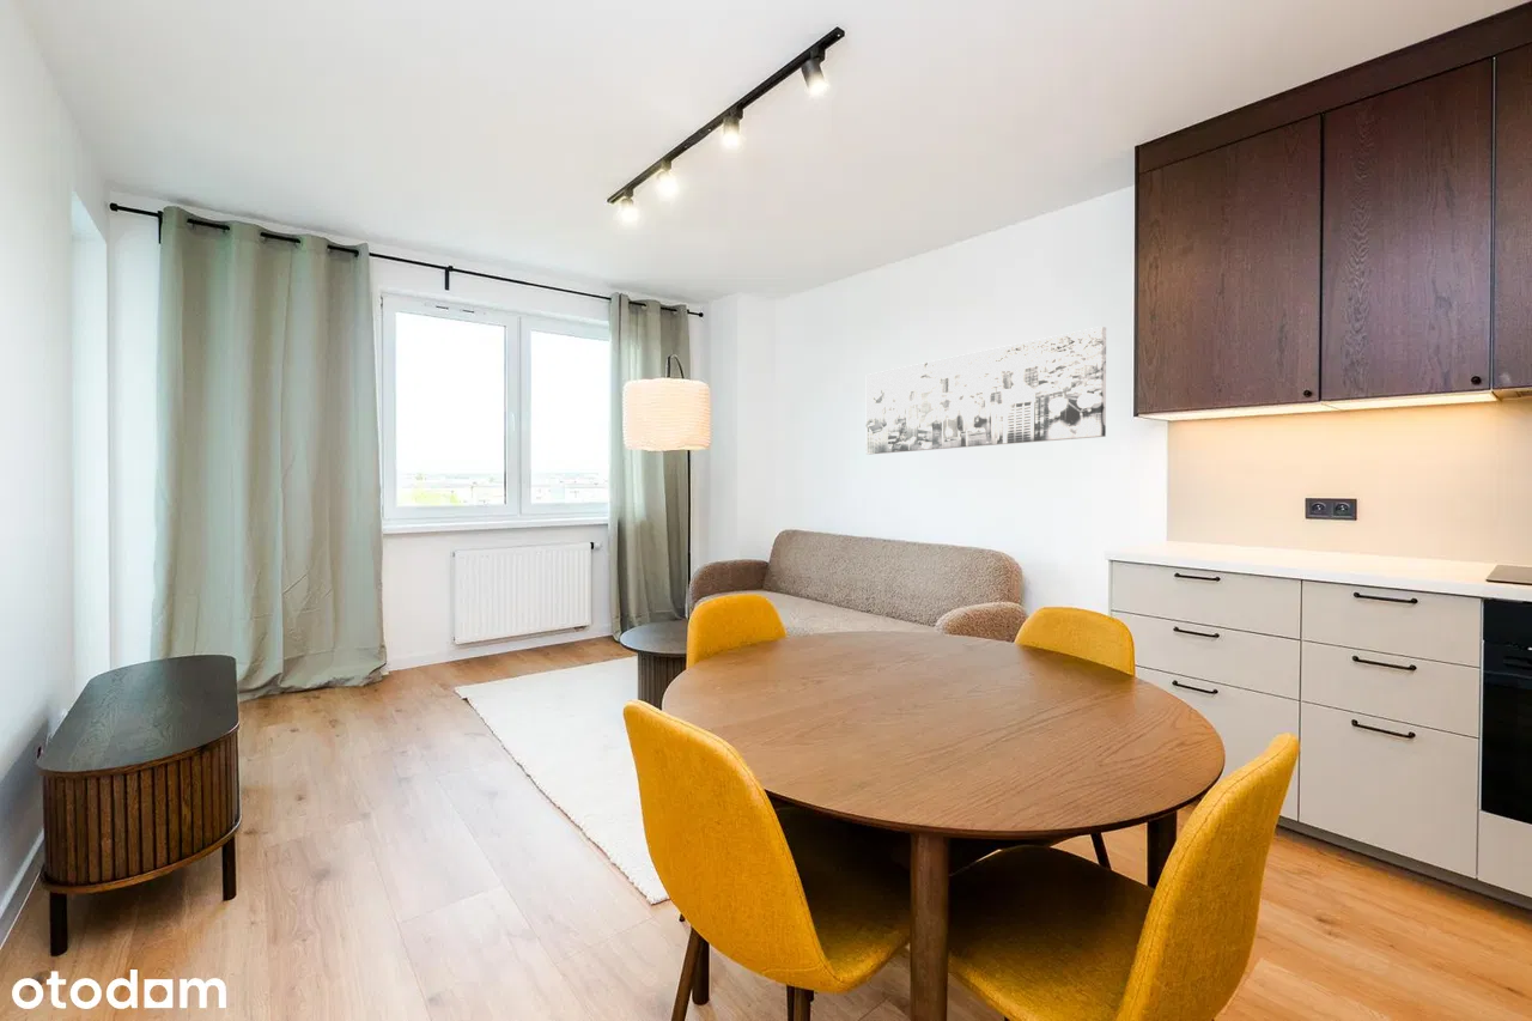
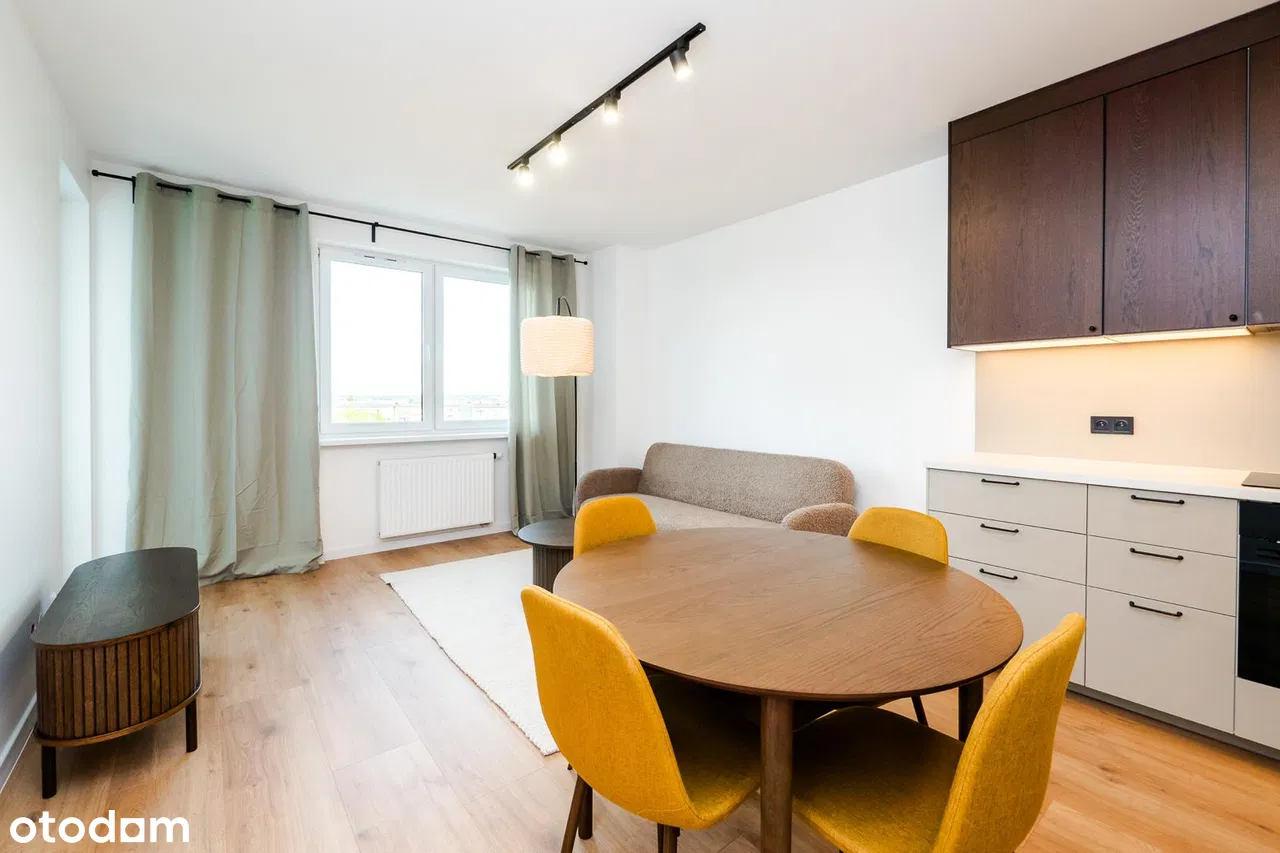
- wall art [865,326,1107,455]
